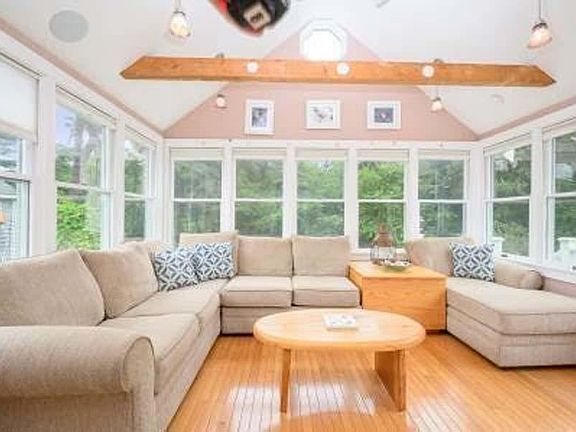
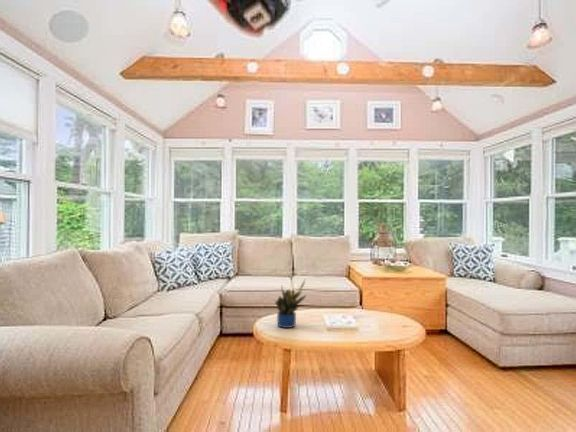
+ potted plant [274,279,307,329]
